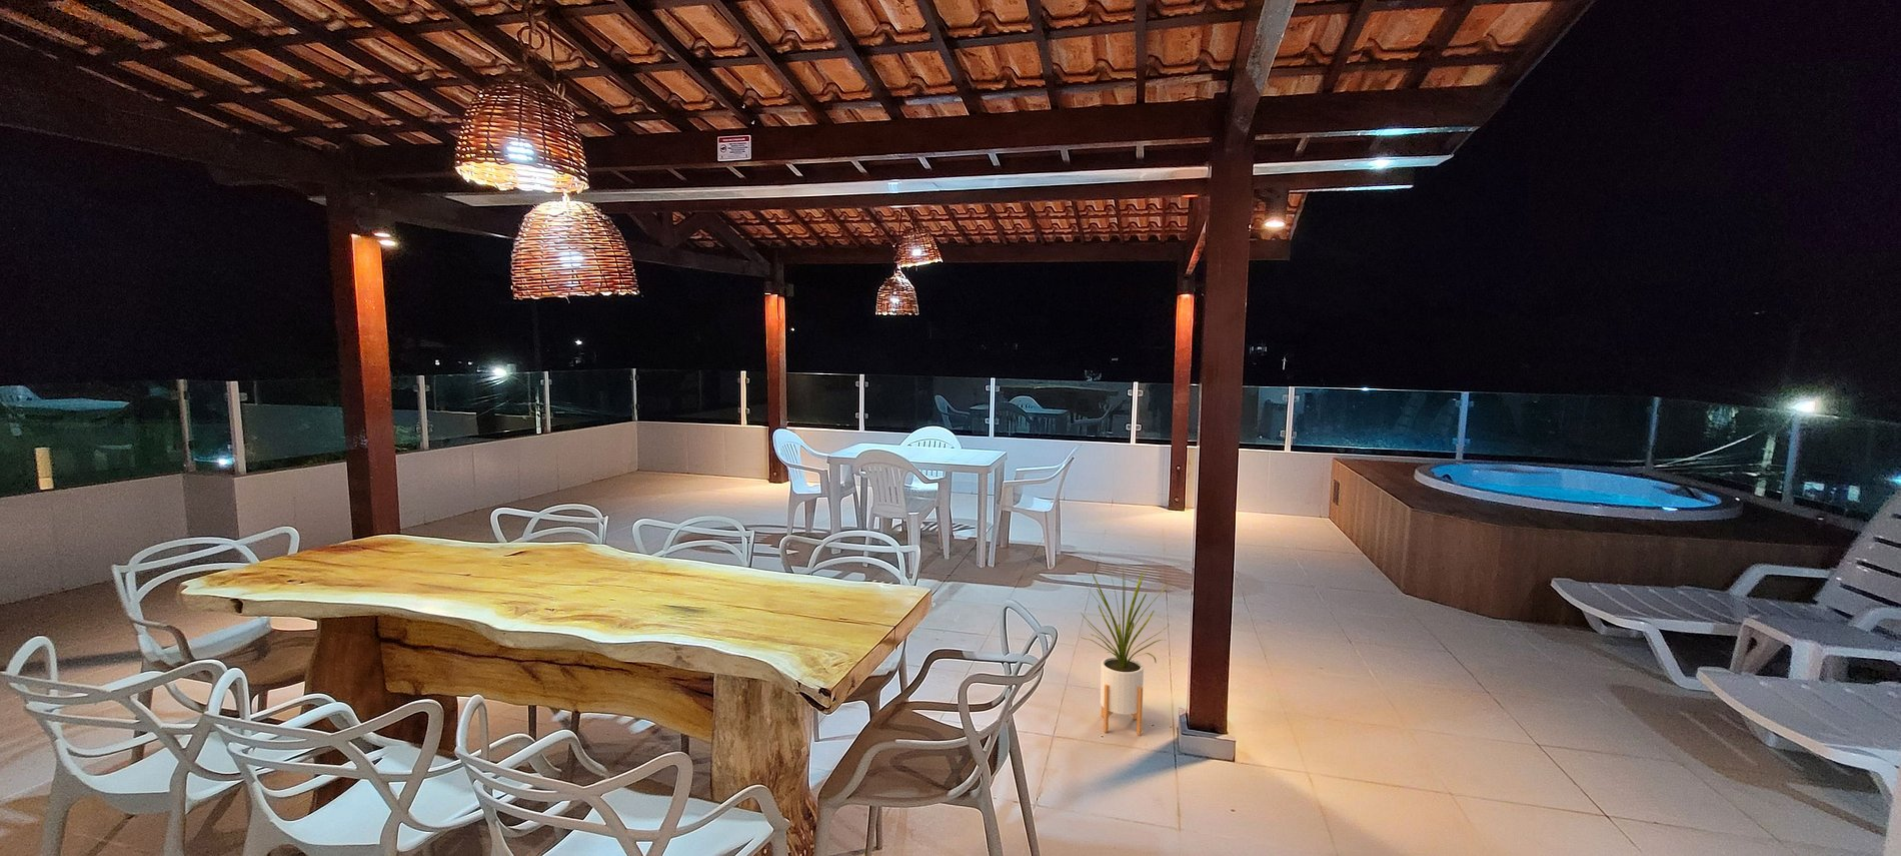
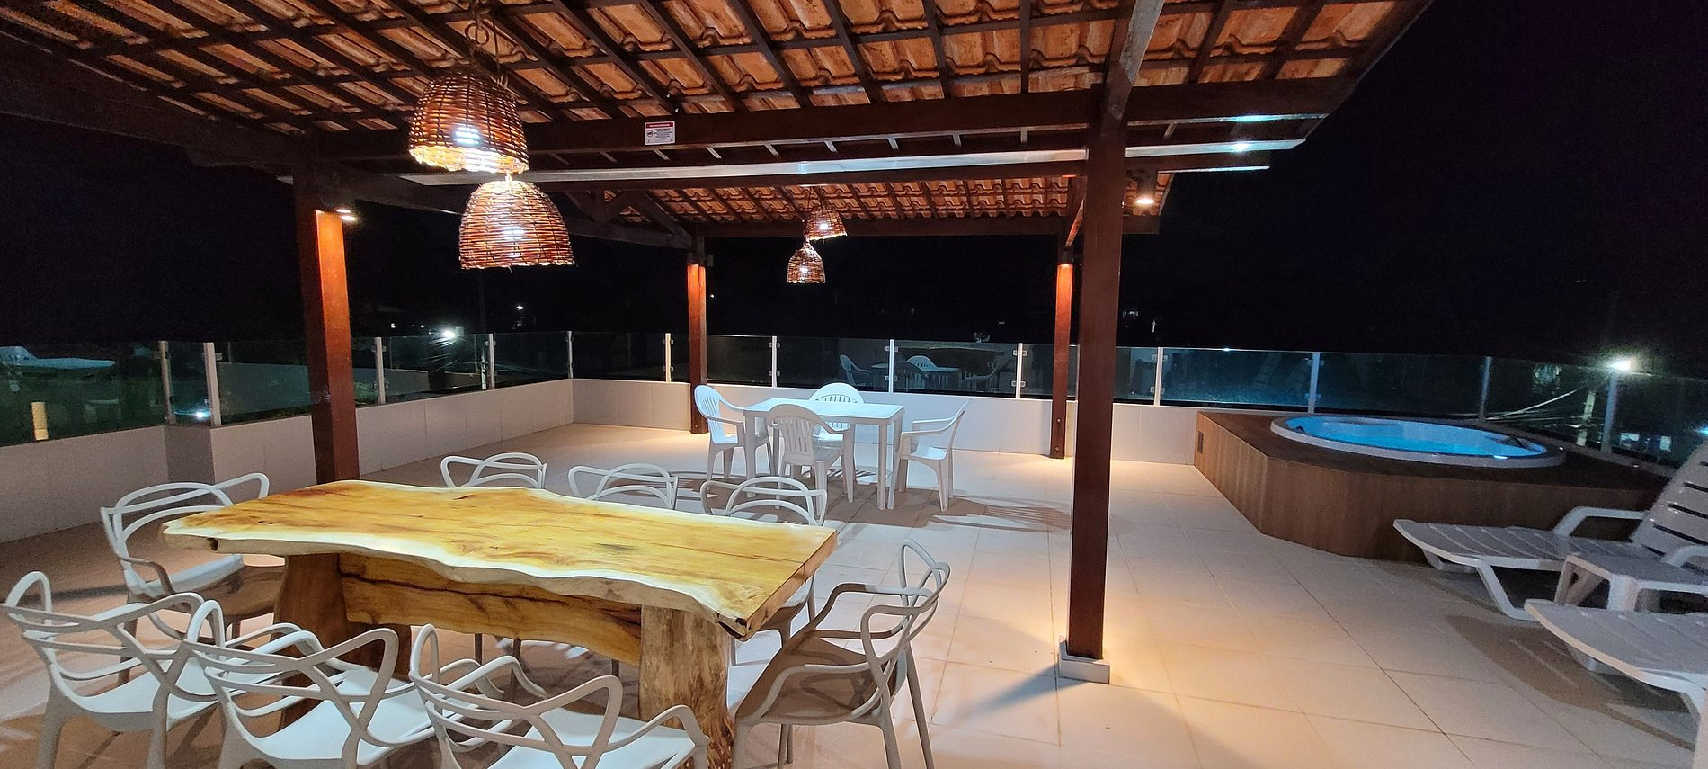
- house plant [1079,564,1171,736]
